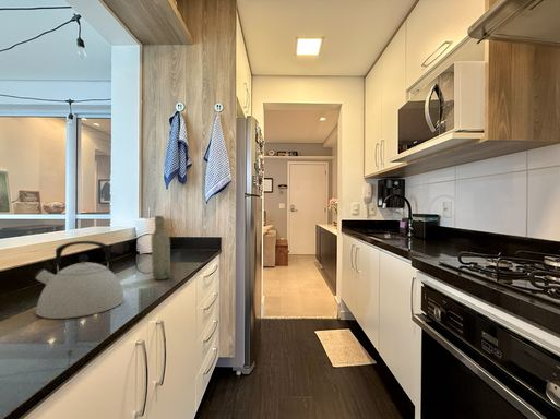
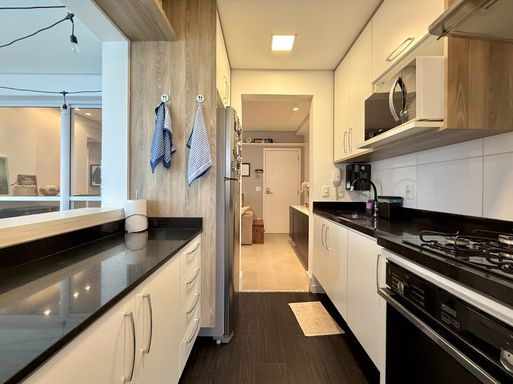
- kettle [34,240,126,320]
- bottle [150,215,171,280]
